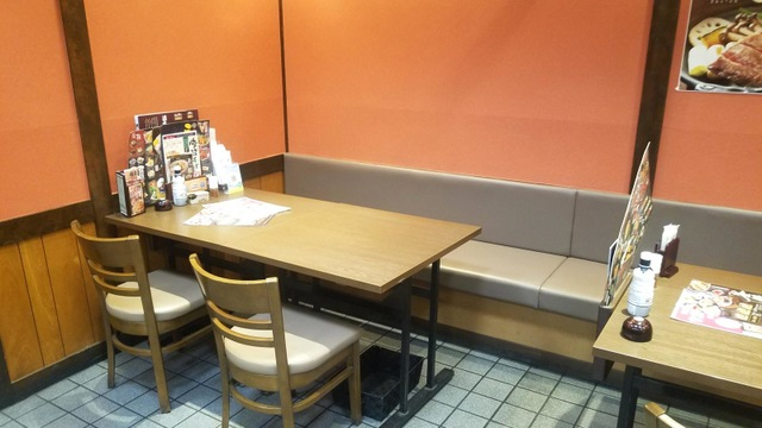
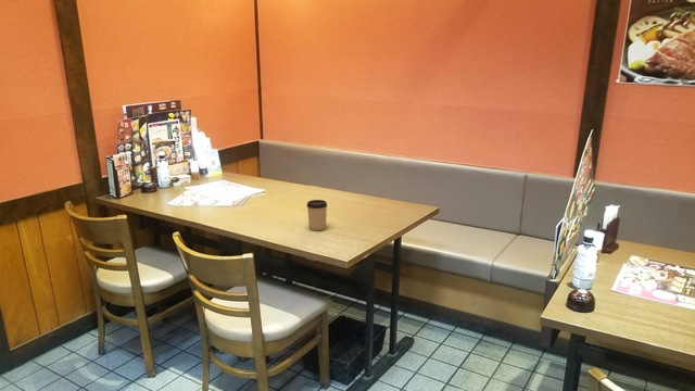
+ cup [305,199,328,231]
